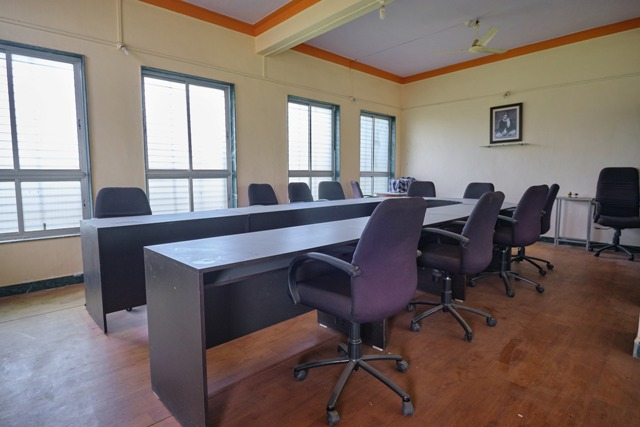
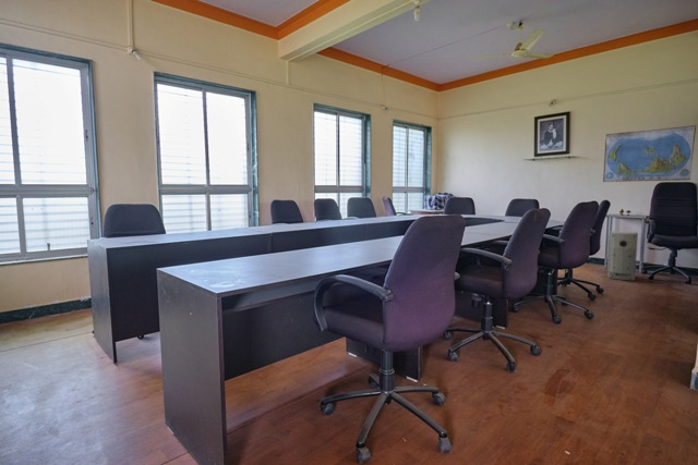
+ air purifier [606,230,639,282]
+ world map [602,124,697,183]
